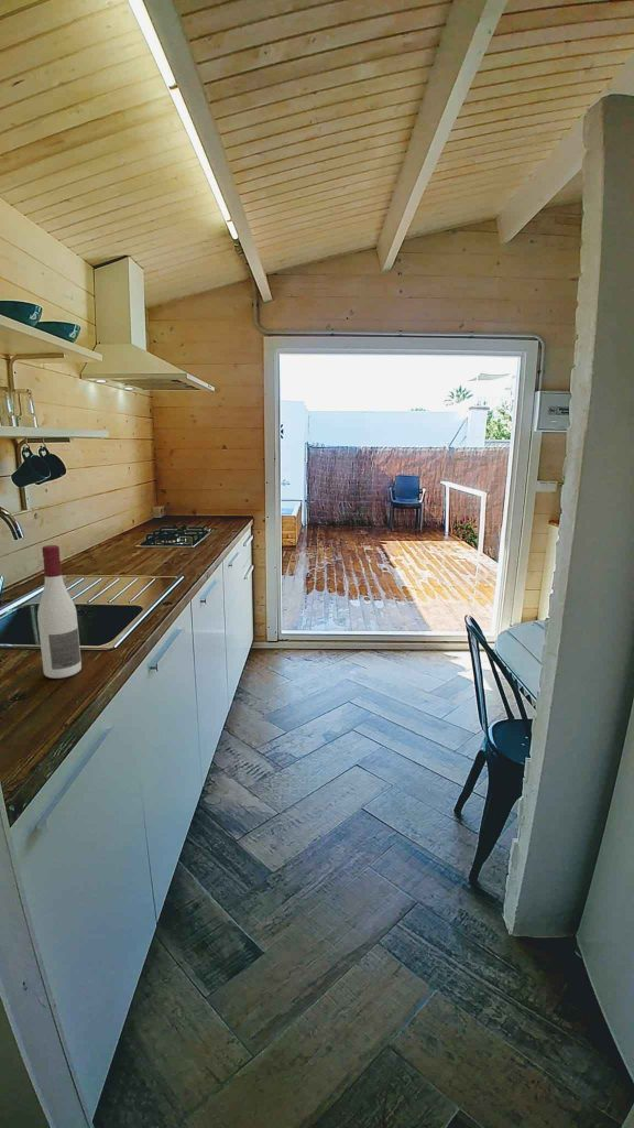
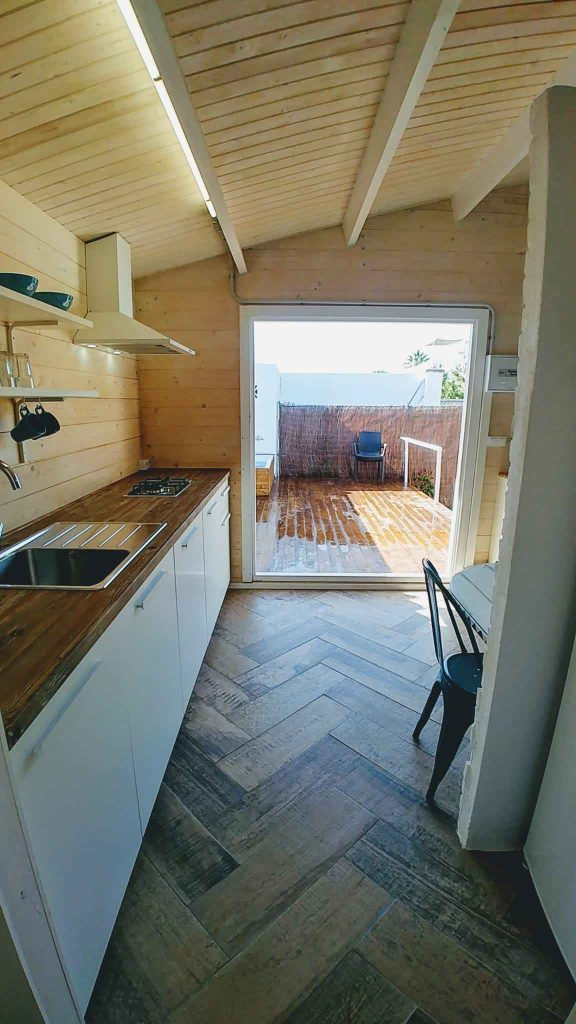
- alcohol [36,544,83,680]
